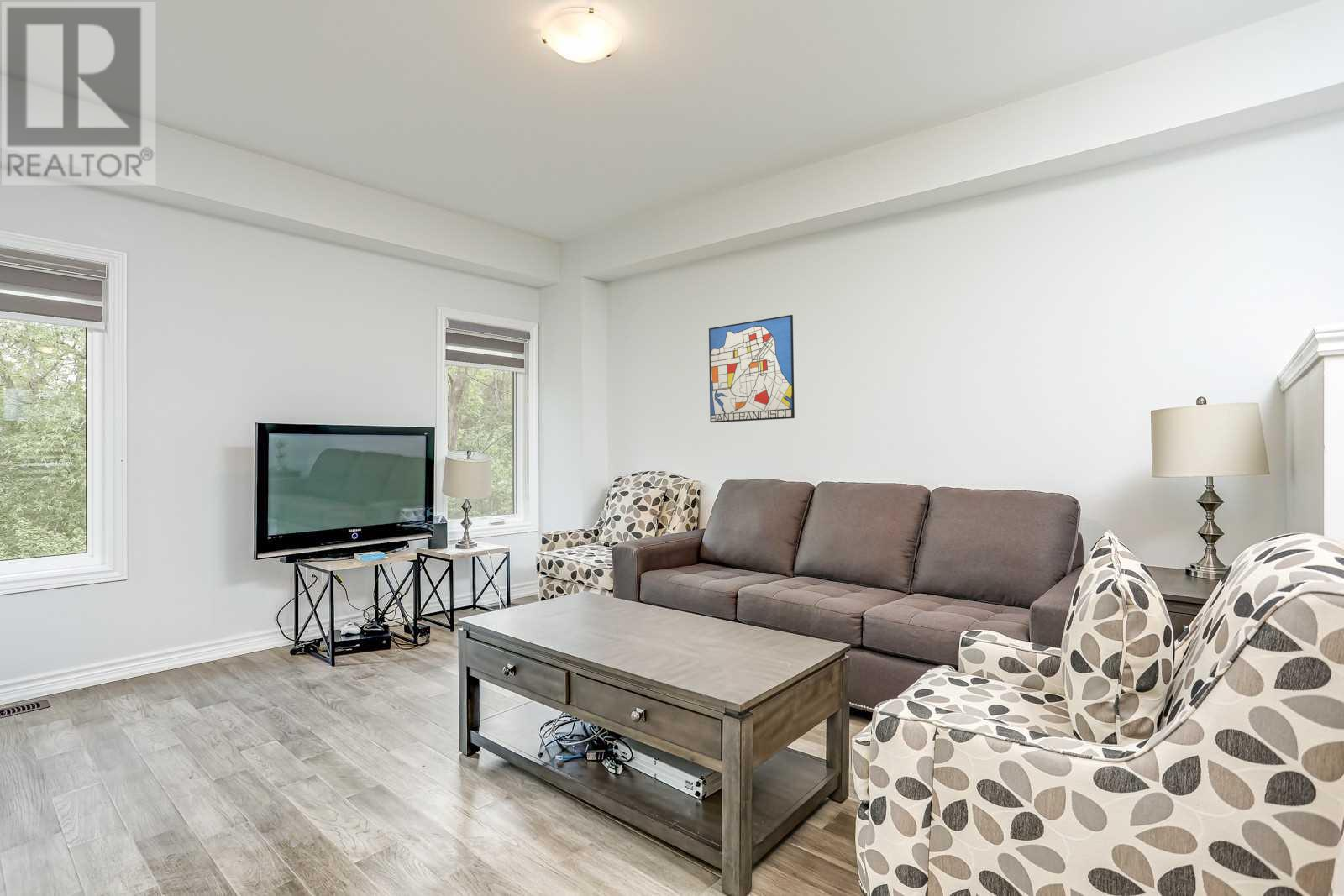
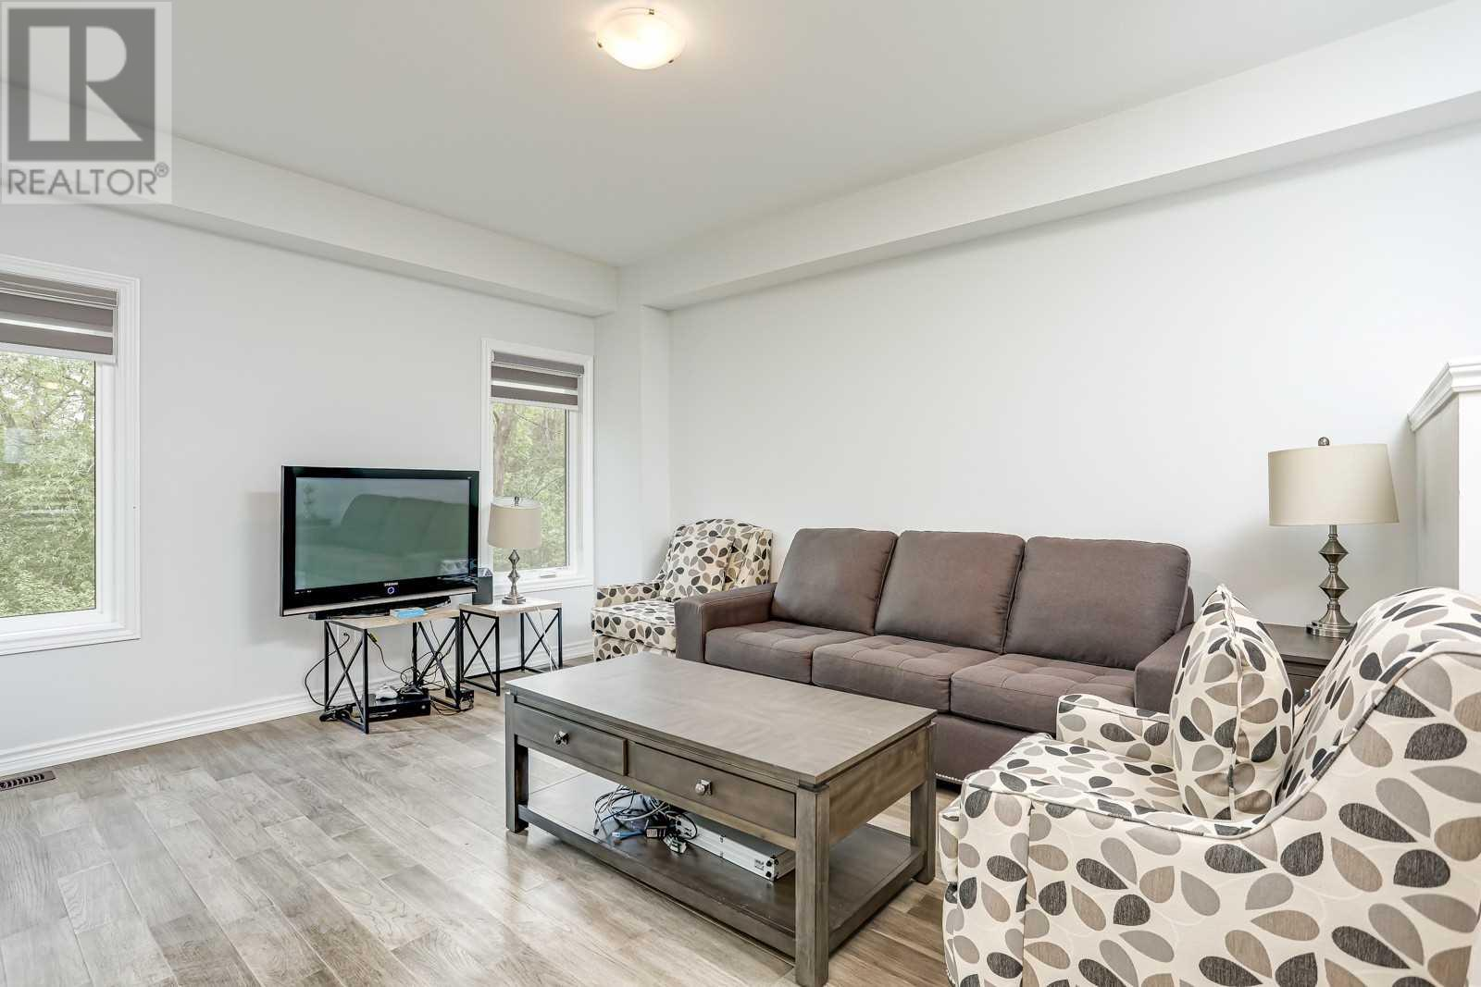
- wall art [708,314,795,423]
